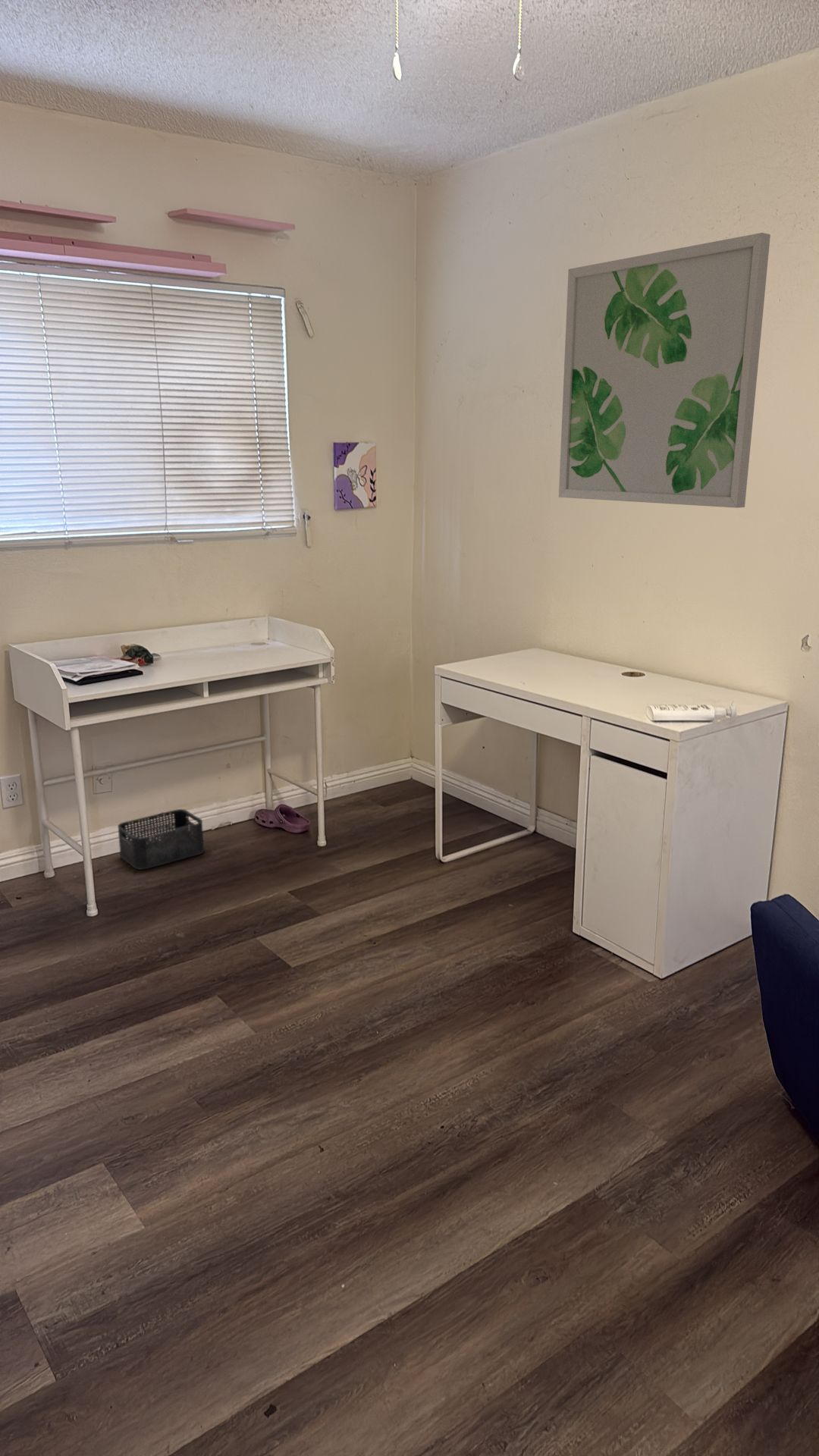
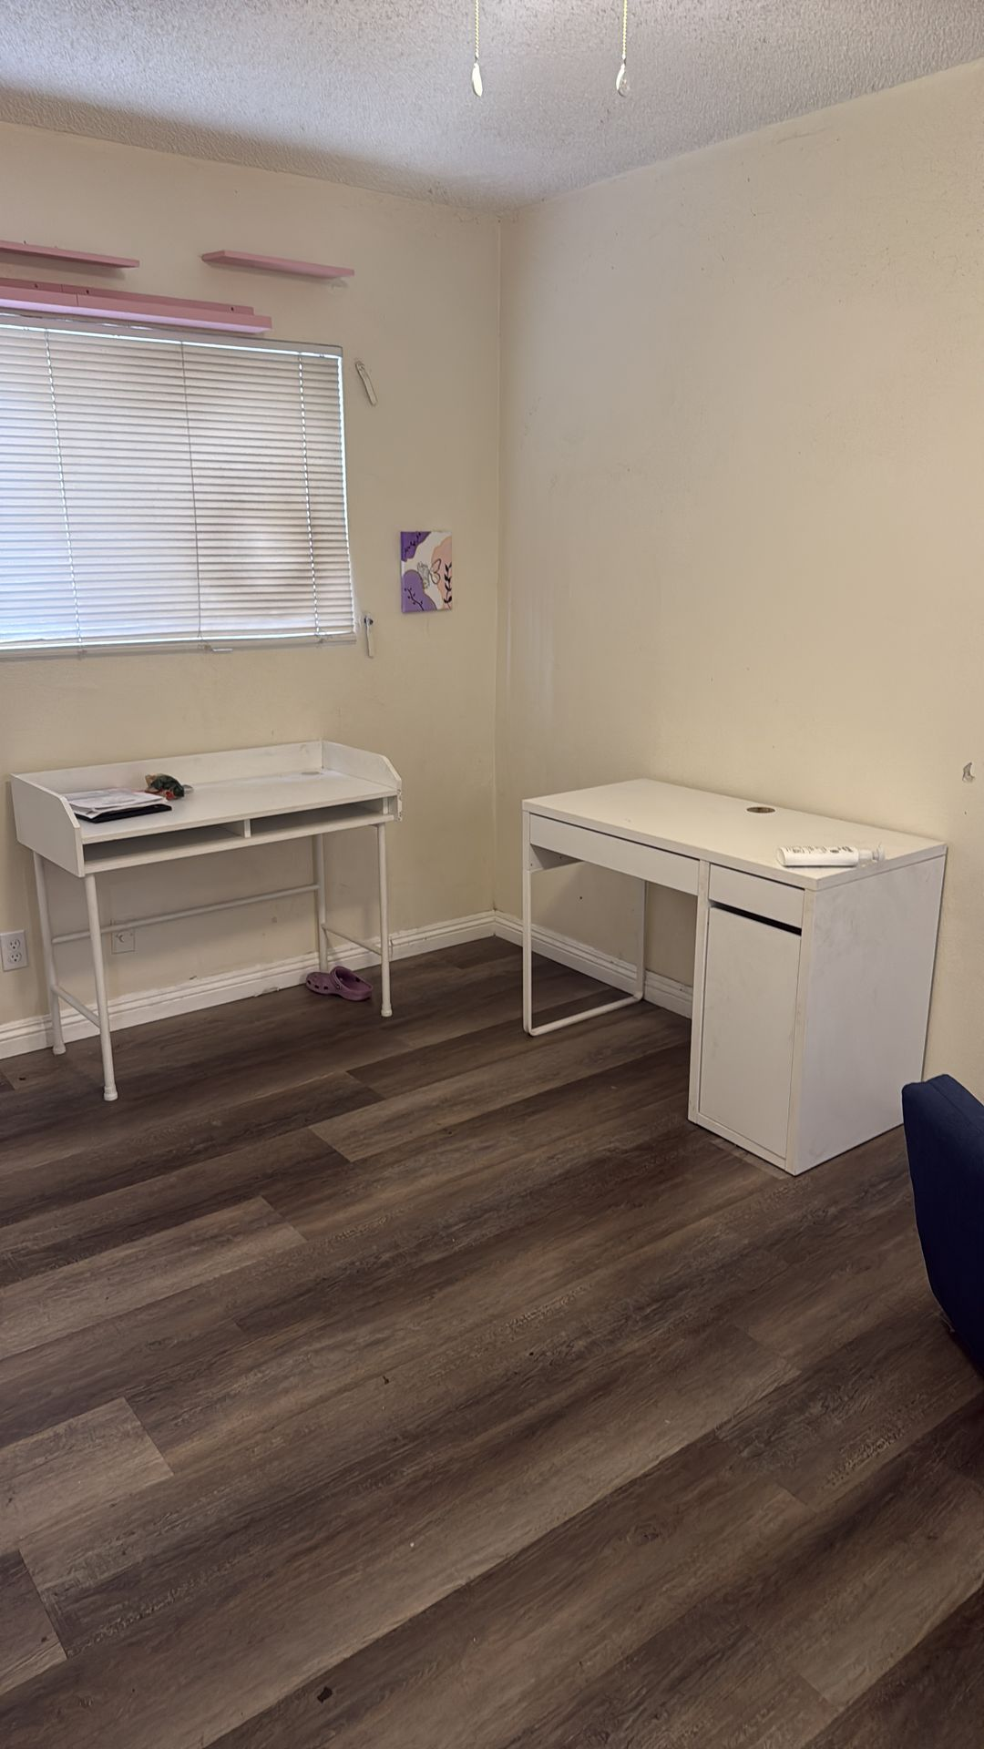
- storage bin [117,808,205,871]
- wall art [558,232,771,509]
